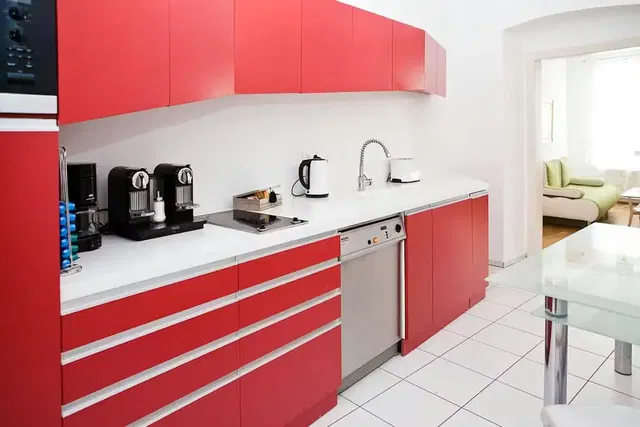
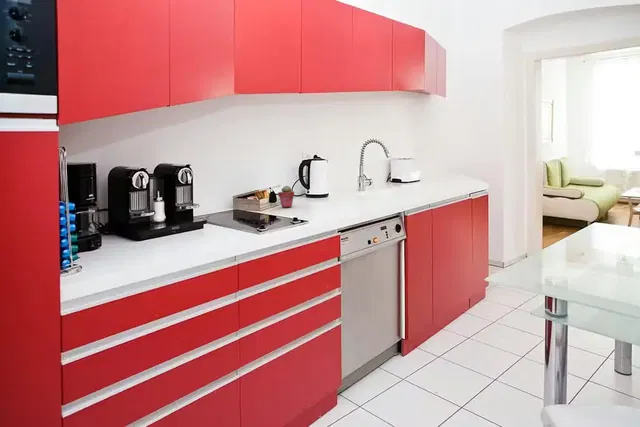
+ potted succulent [277,185,295,208]
